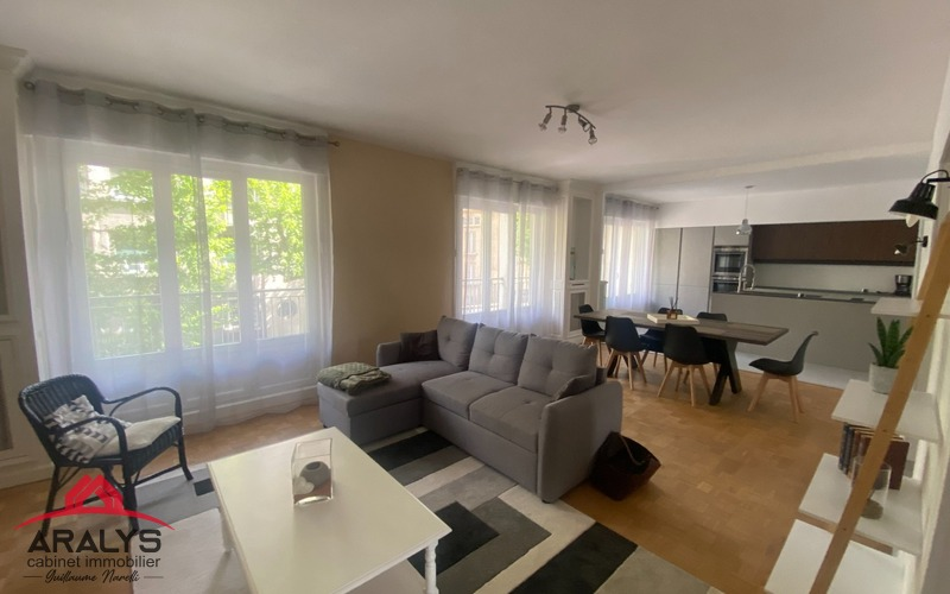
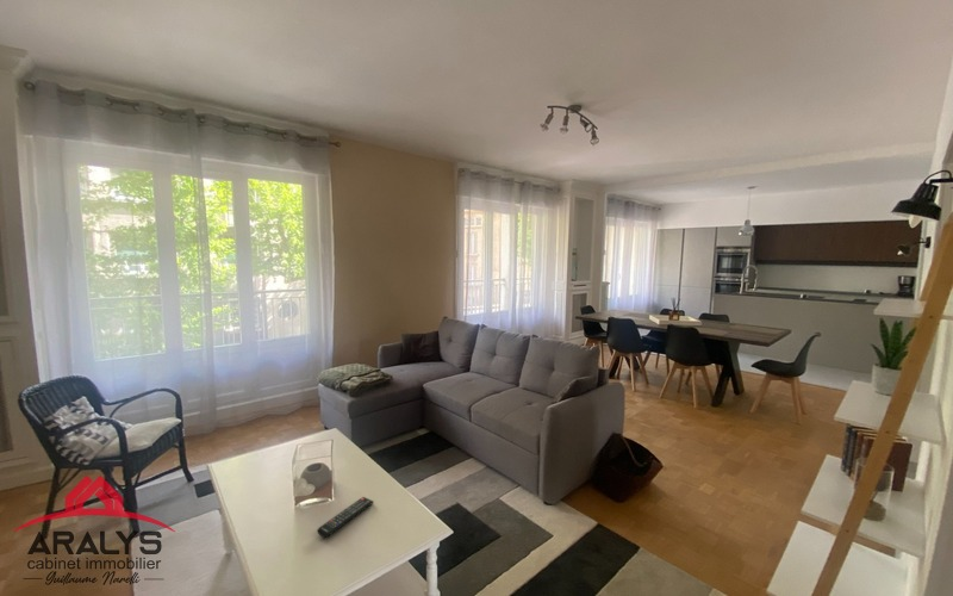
+ remote control [316,496,375,539]
